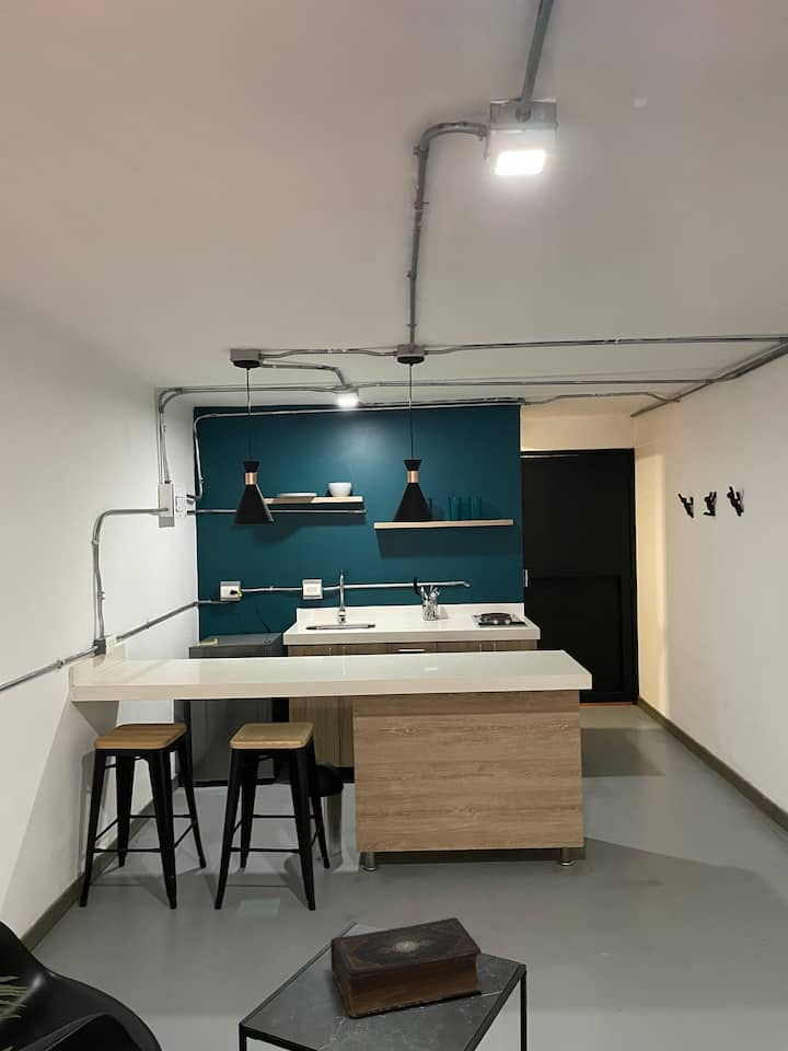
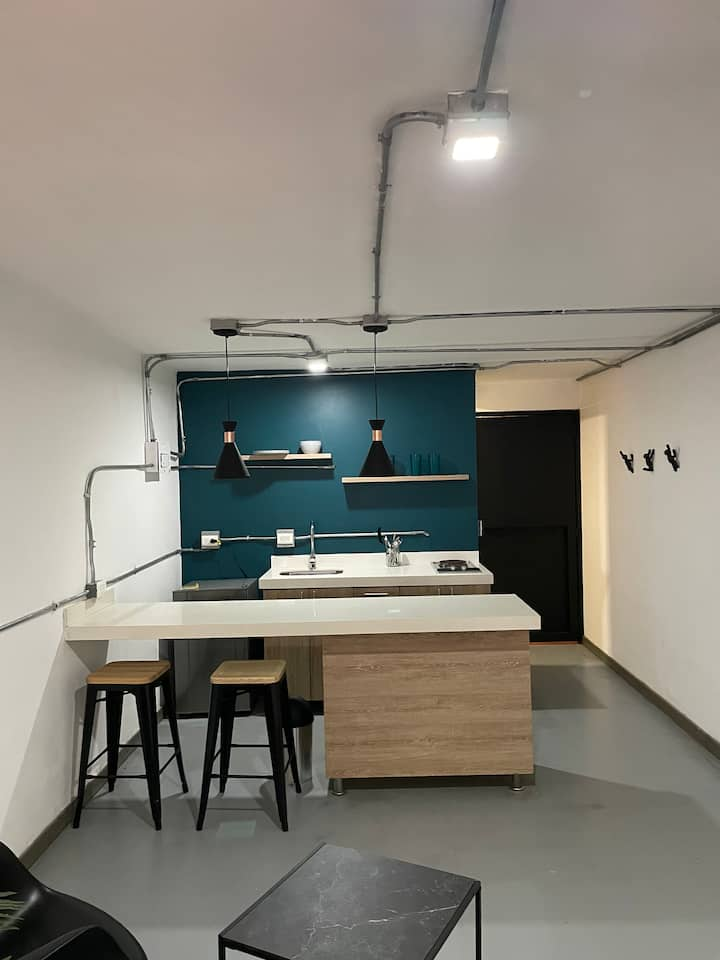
- book [329,916,484,1018]
